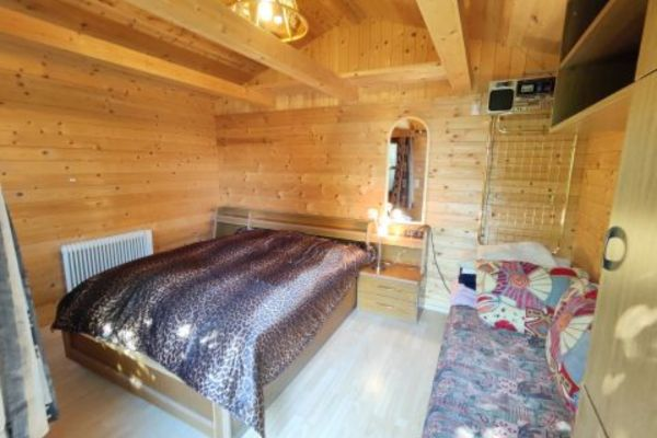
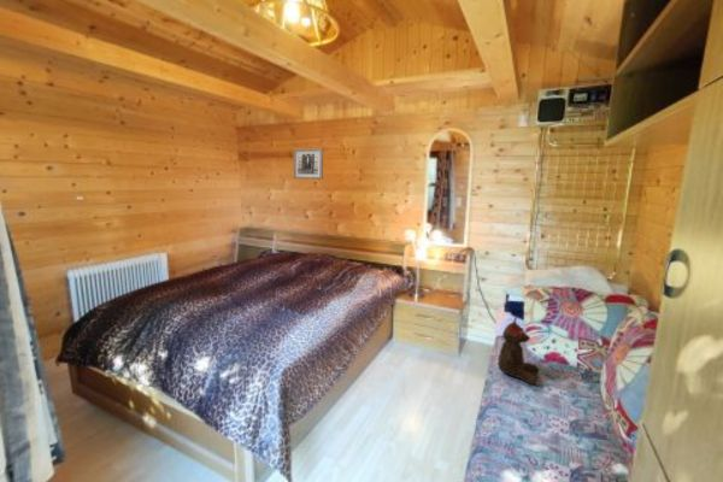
+ wall art [293,147,324,181]
+ teddy bear [496,316,540,386]
